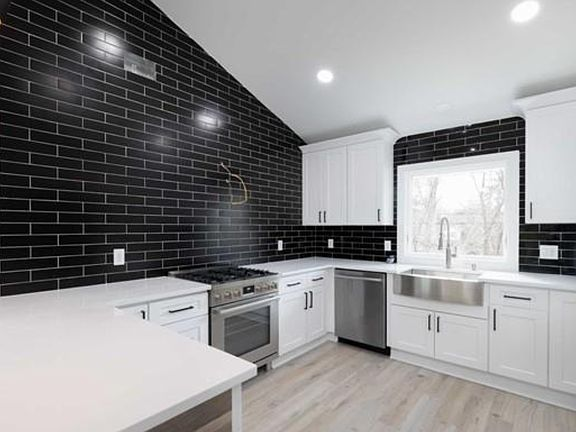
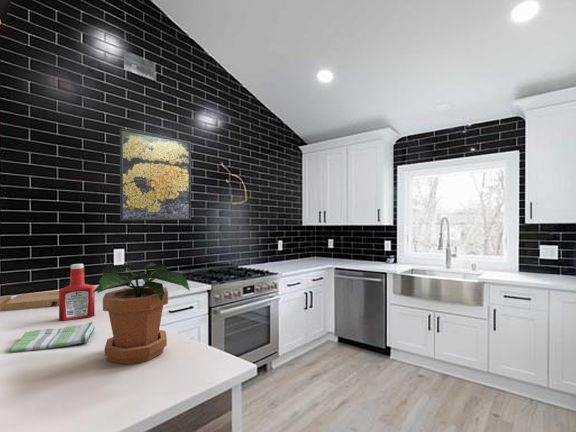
+ dish towel [8,321,96,354]
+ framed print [119,127,192,222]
+ potted plant [90,262,191,365]
+ cutting board [0,290,59,312]
+ soap bottle [58,263,96,322]
